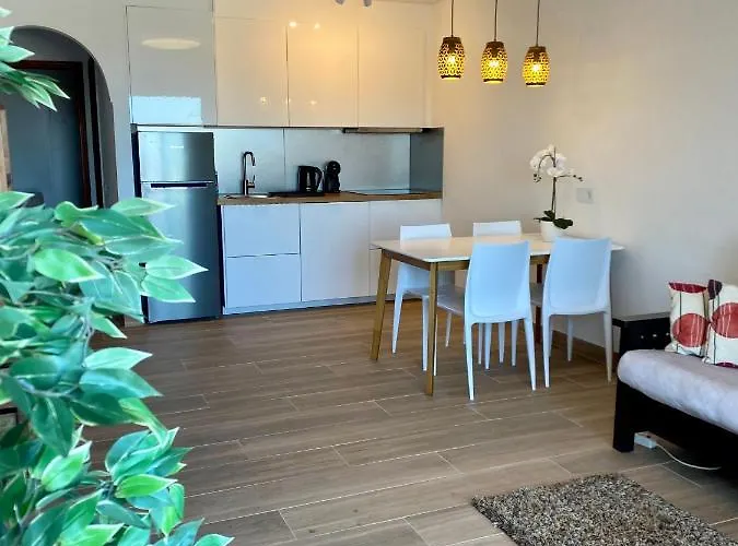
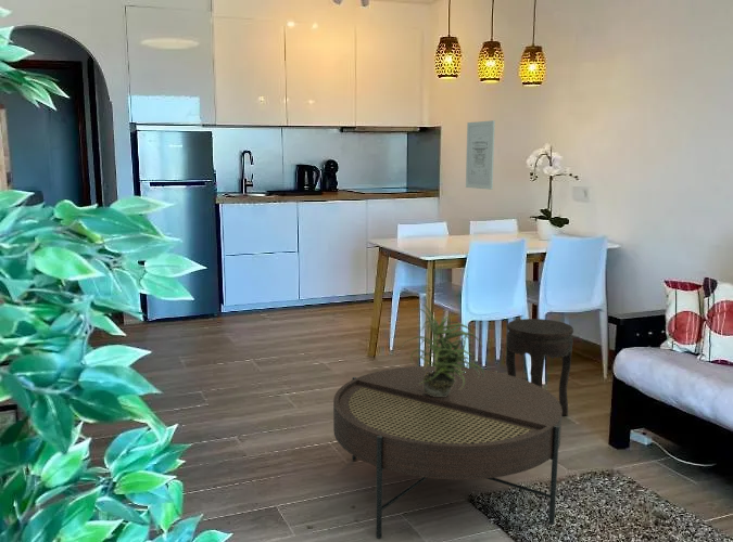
+ side table [505,318,574,417]
+ potted plant [401,304,484,397]
+ coffee table [332,365,563,540]
+ wall art [465,119,496,191]
